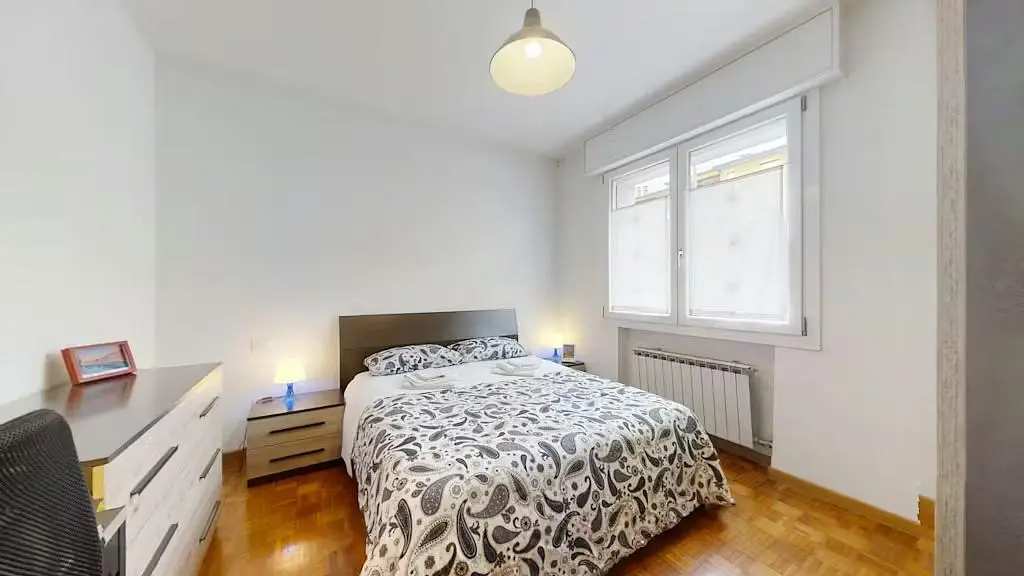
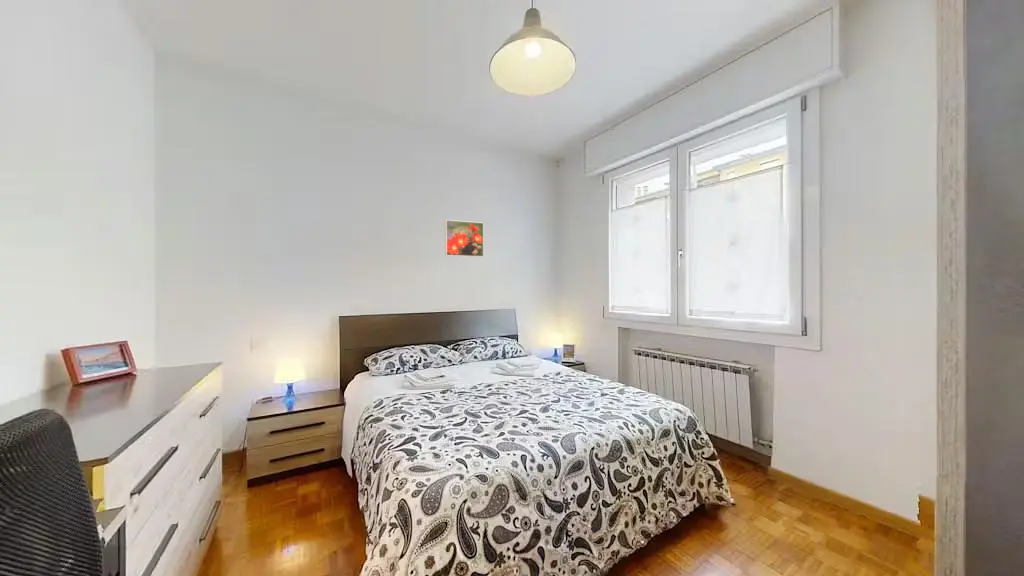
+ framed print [444,219,485,258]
